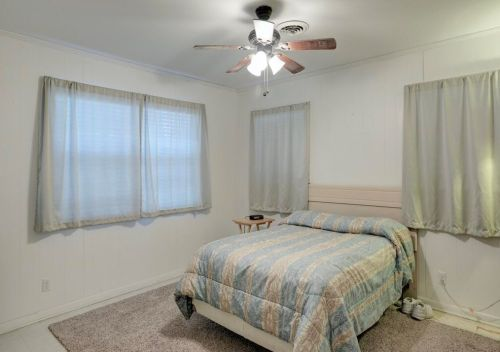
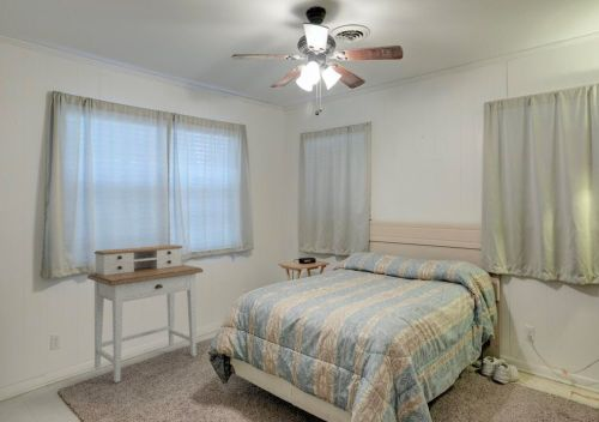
+ desk [86,243,204,384]
